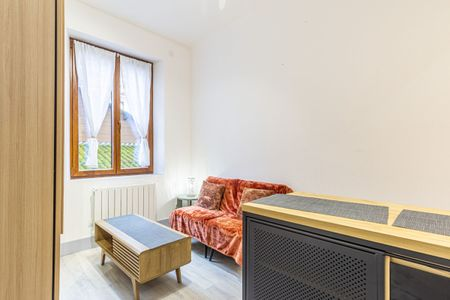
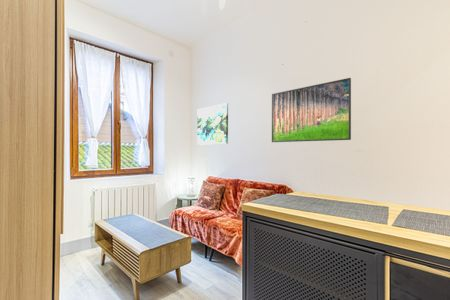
+ wall art [196,102,229,146]
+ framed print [271,77,352,143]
